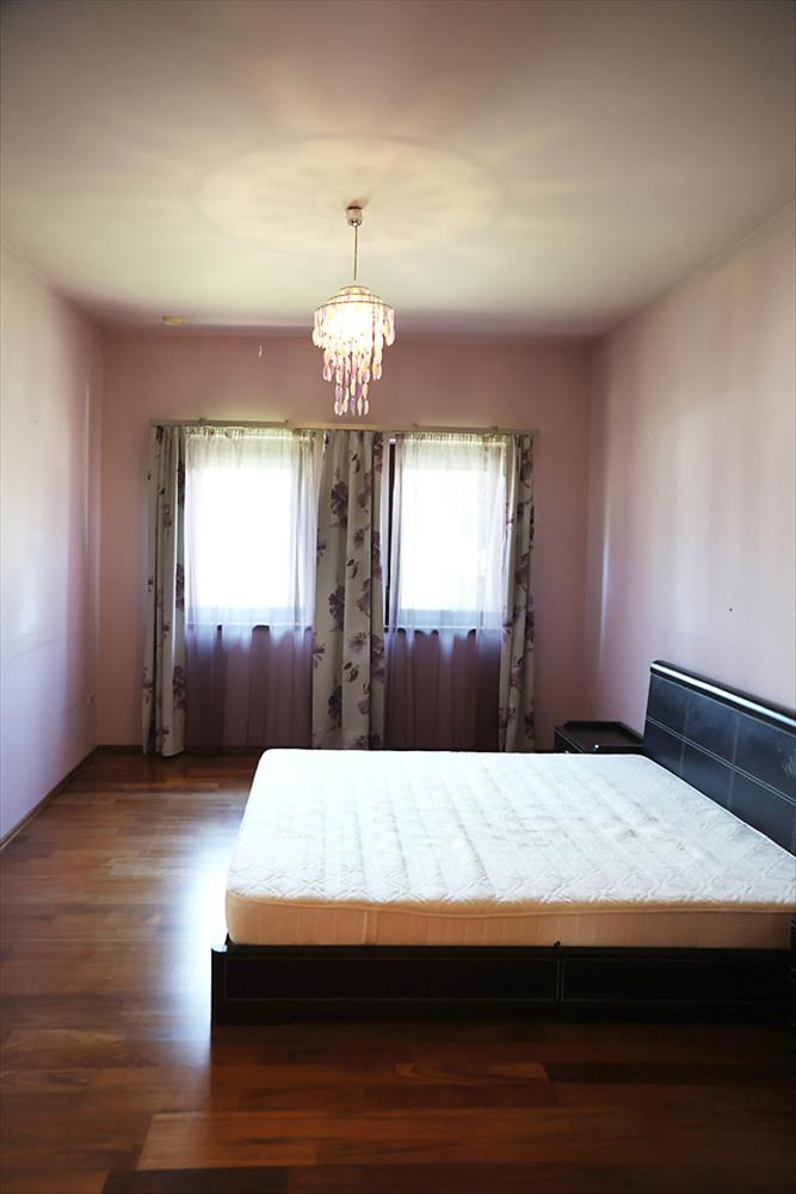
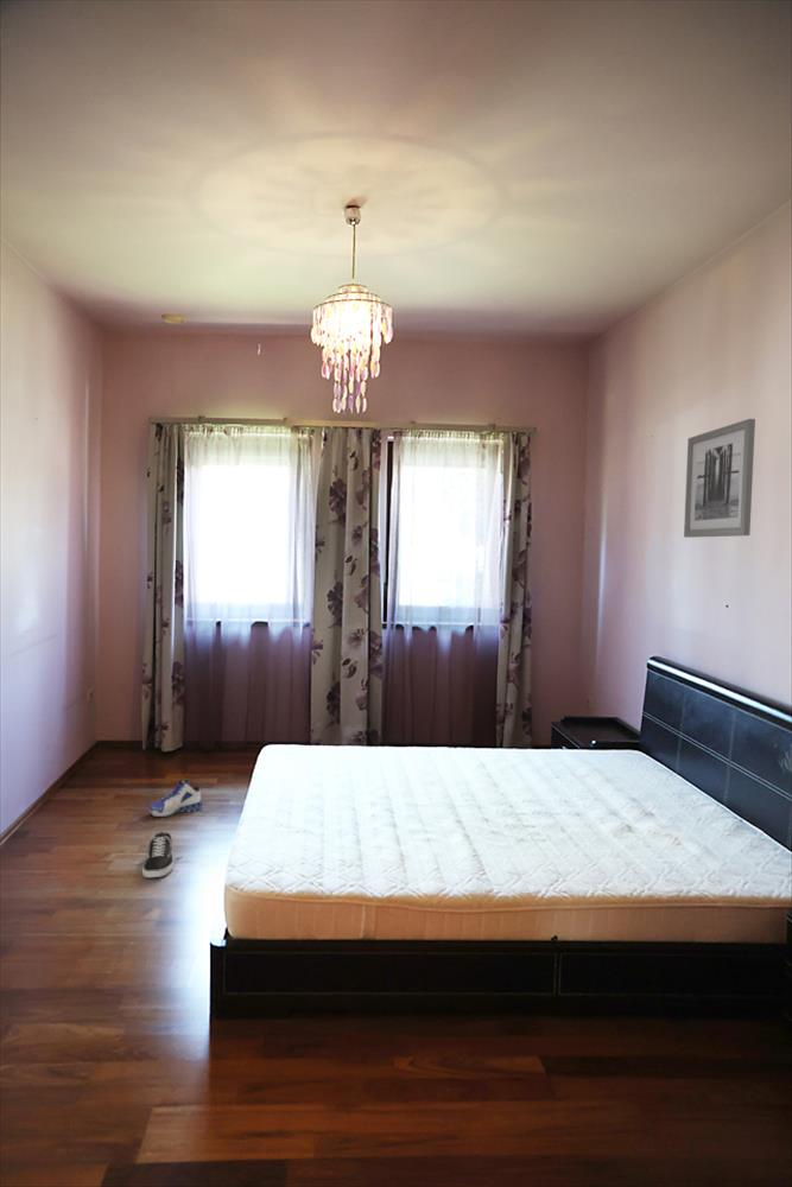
+ wall art [683,418,756,539]
+ sneaker [148,777,205,818]
+ shoe [139,831,184,878]
